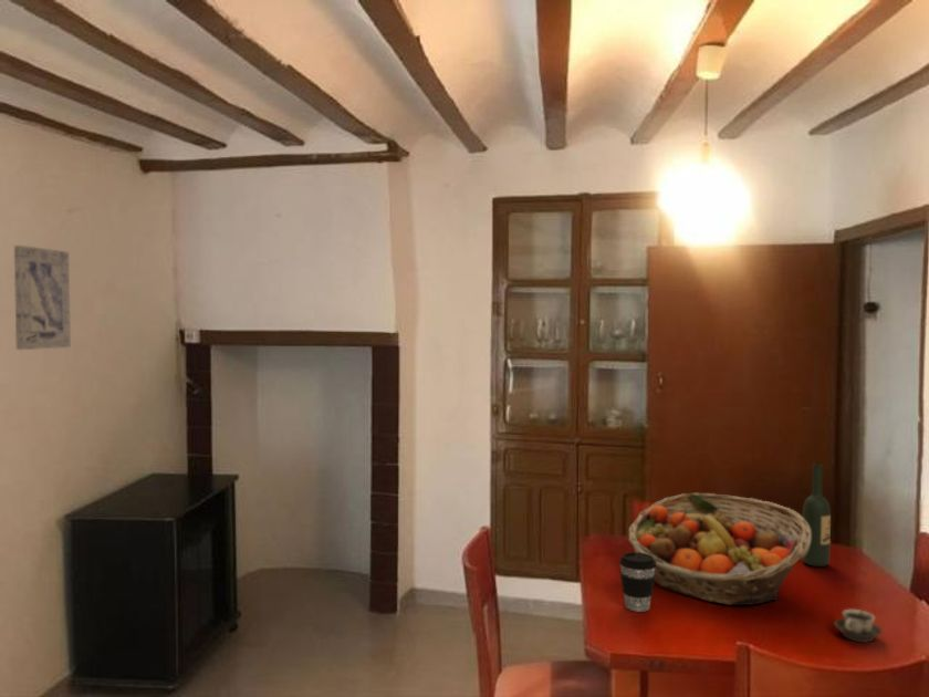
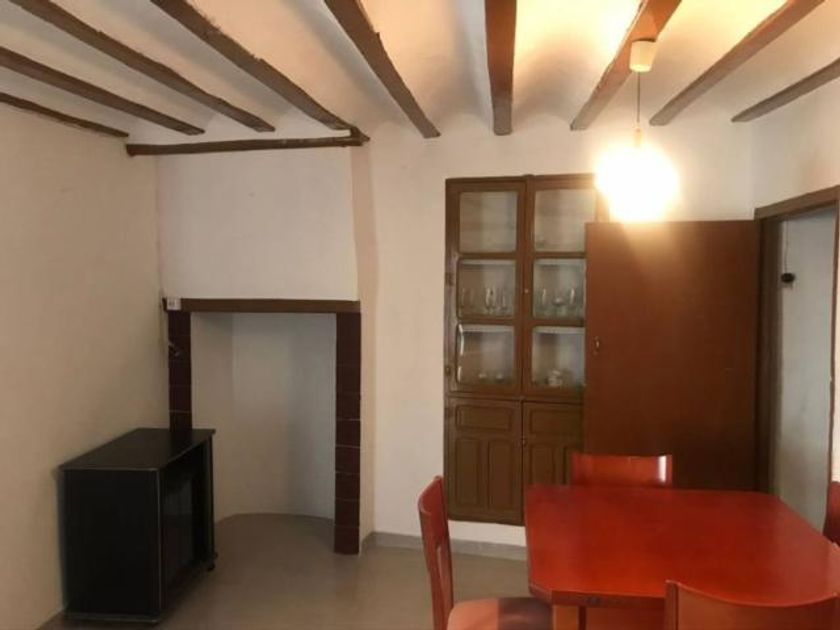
- coffee cup [618,551,657,613]
- cup [833,608,884,643]
- wine bottle [802,462,832,568]
- wall art [13,245,72,351]
- fruit basket [627,492,812,606]
